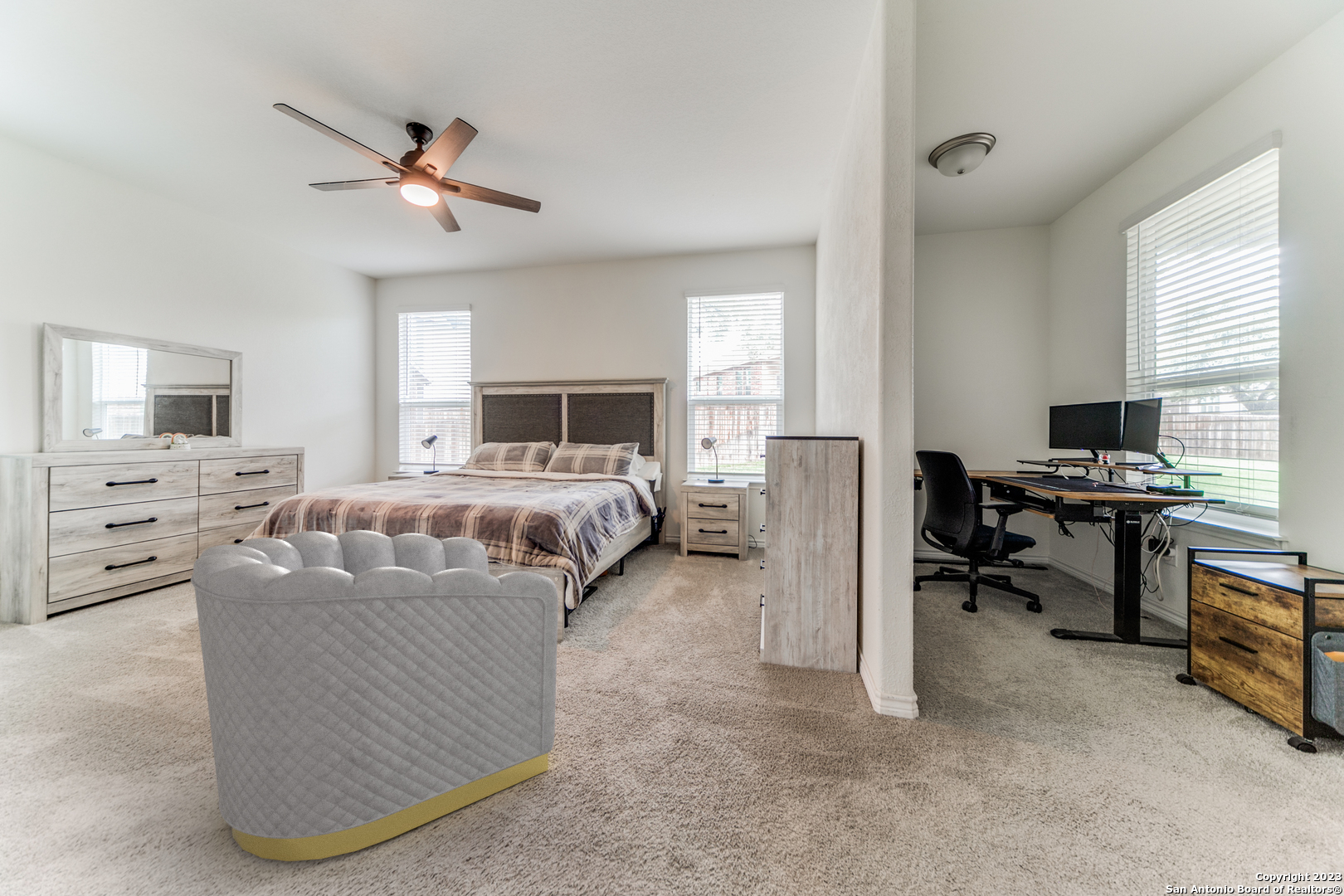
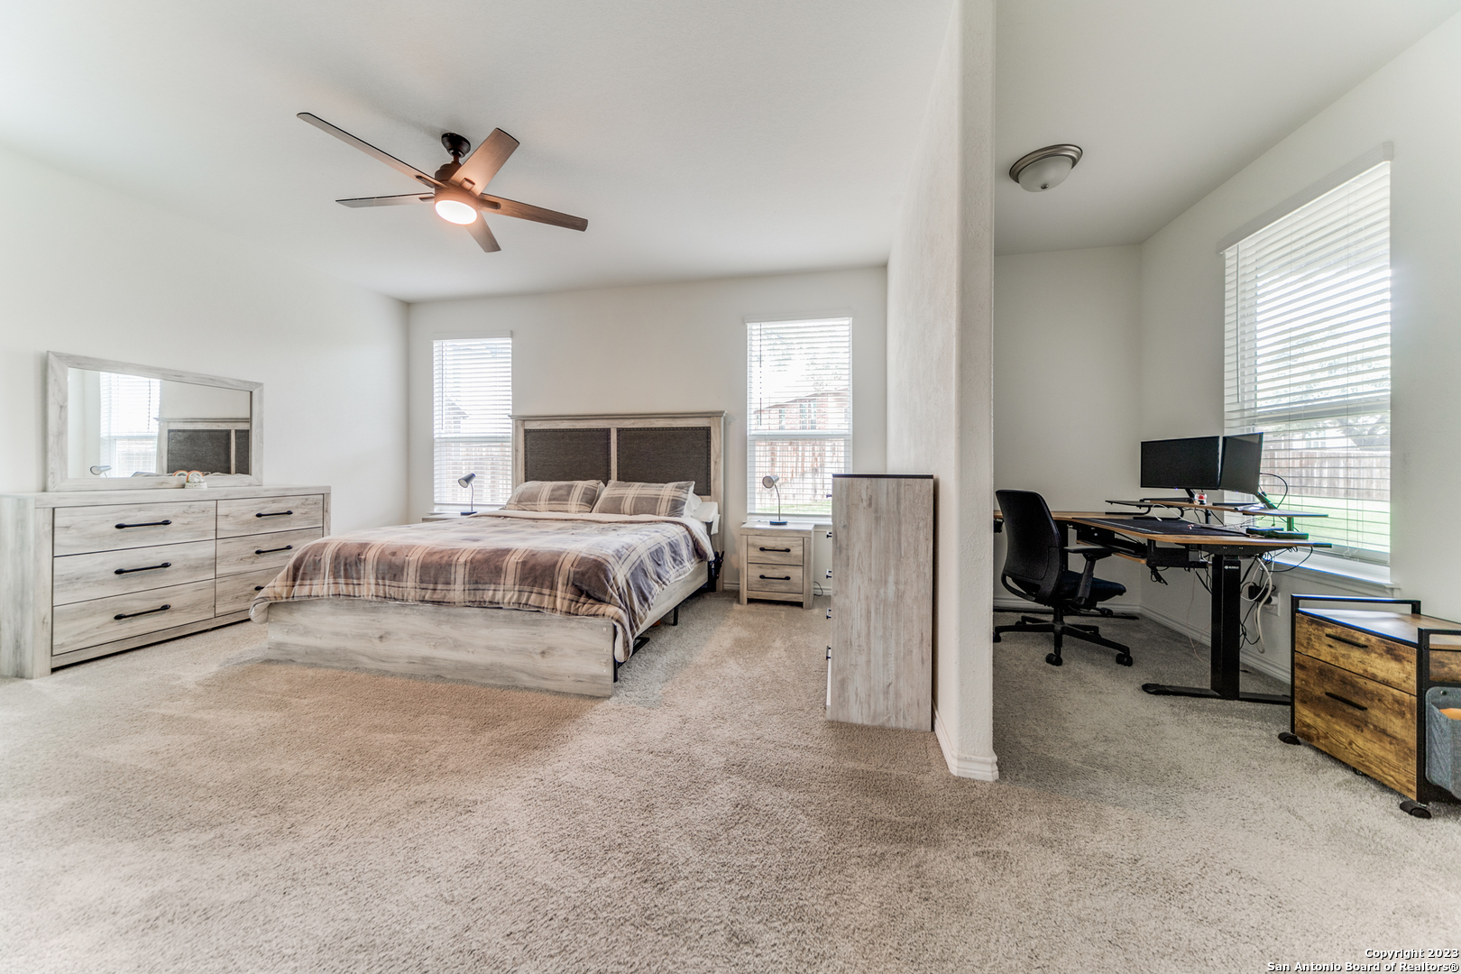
- armchair [190,529,559,862]
